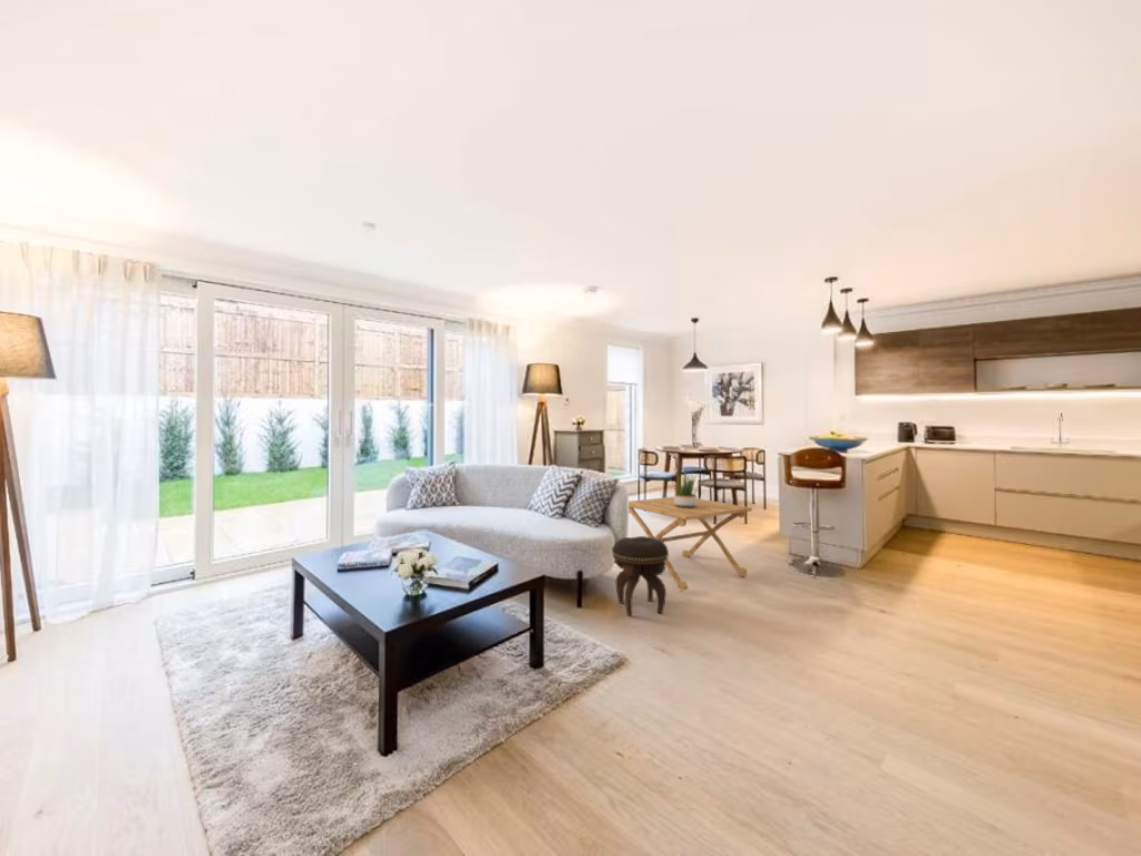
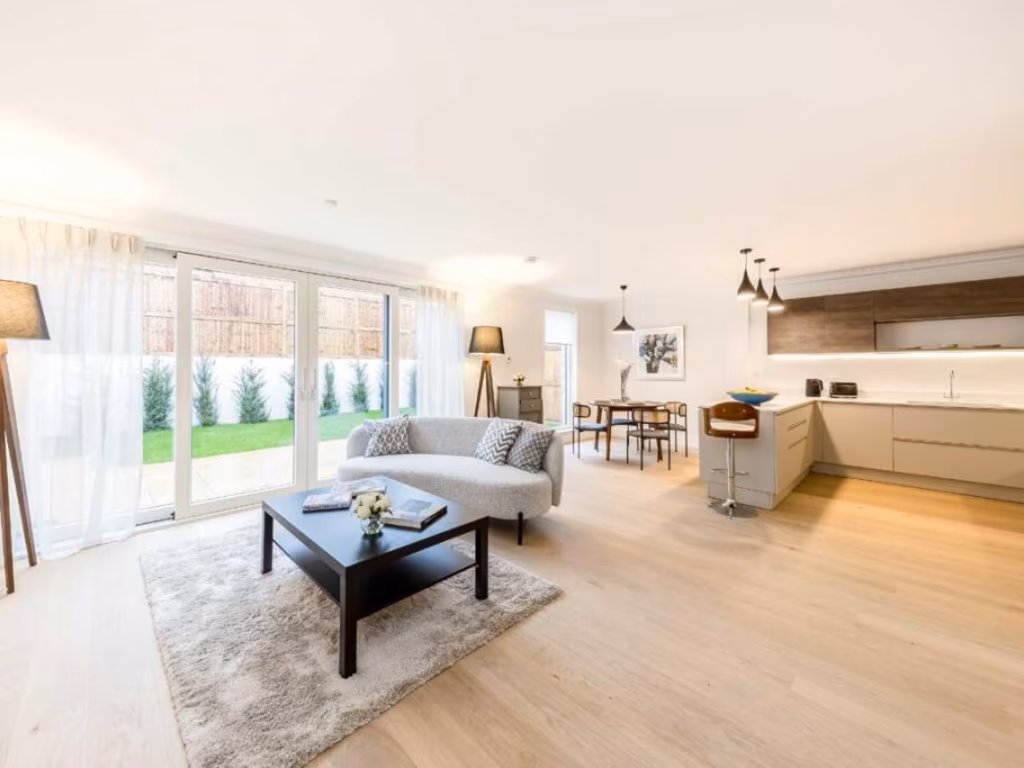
- footstool [611,535,670,616]
- potted plant [666,467,708,508]
- side table [627,496,753,592]
